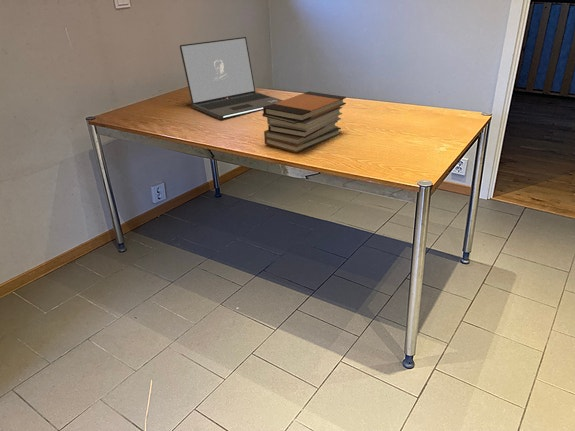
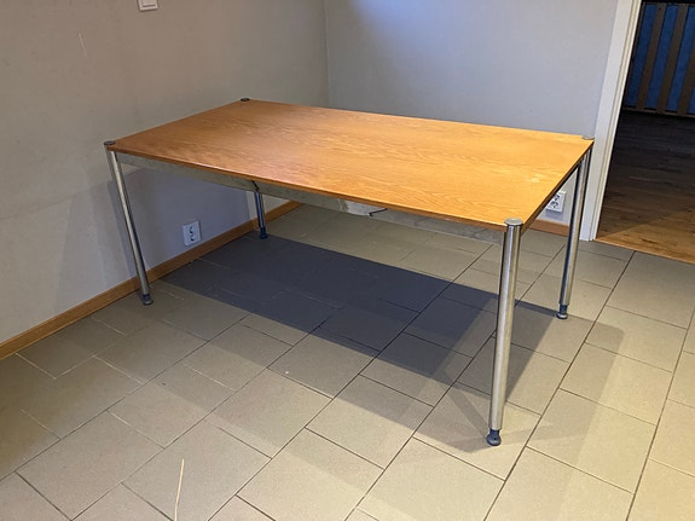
- laptop [179,36,284,120]
- book stack [261,91,347,154]
